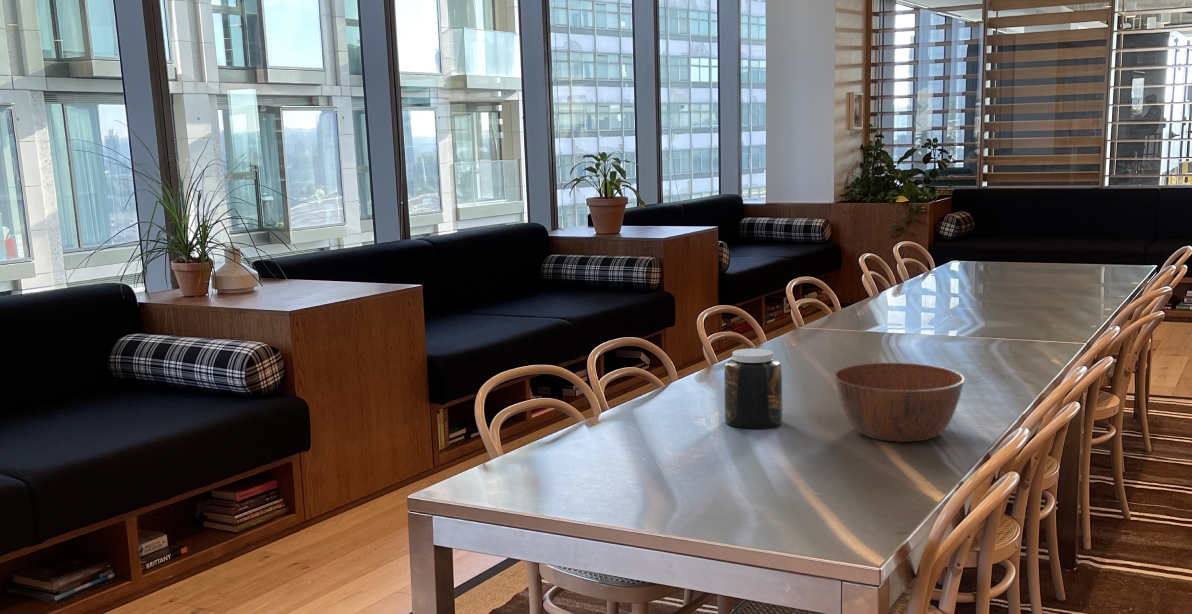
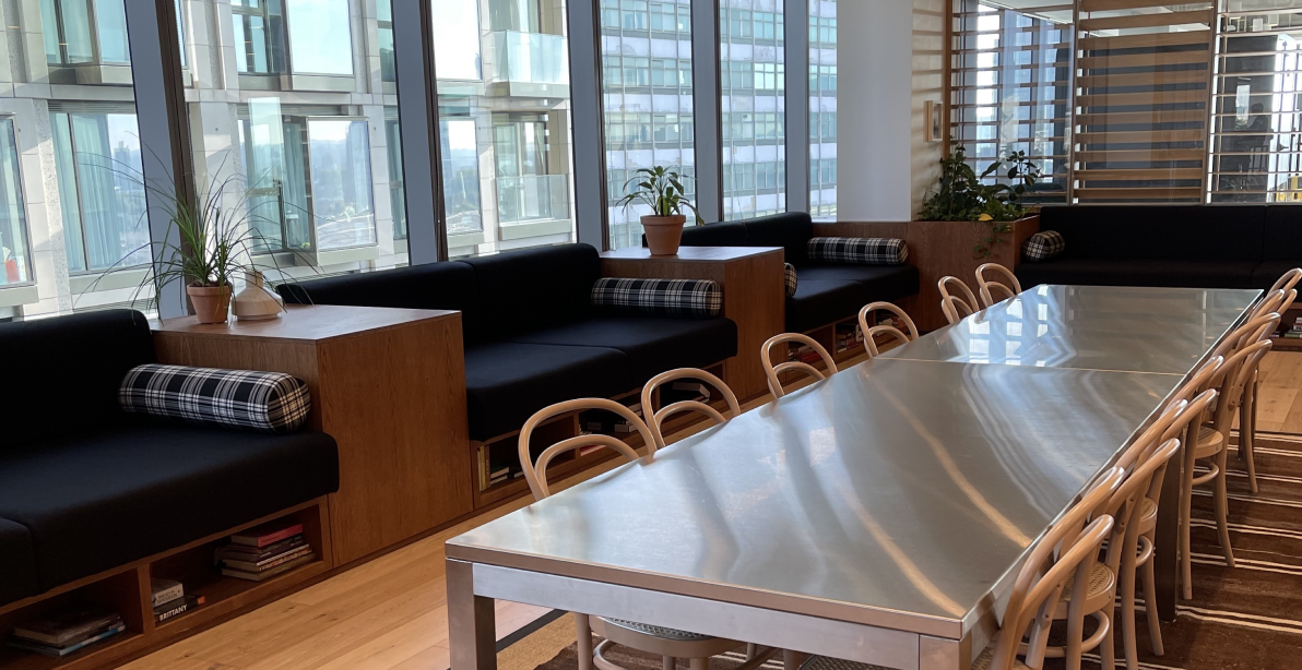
- jar [723,348,783,430]
- bowl [833,362,965,443]
